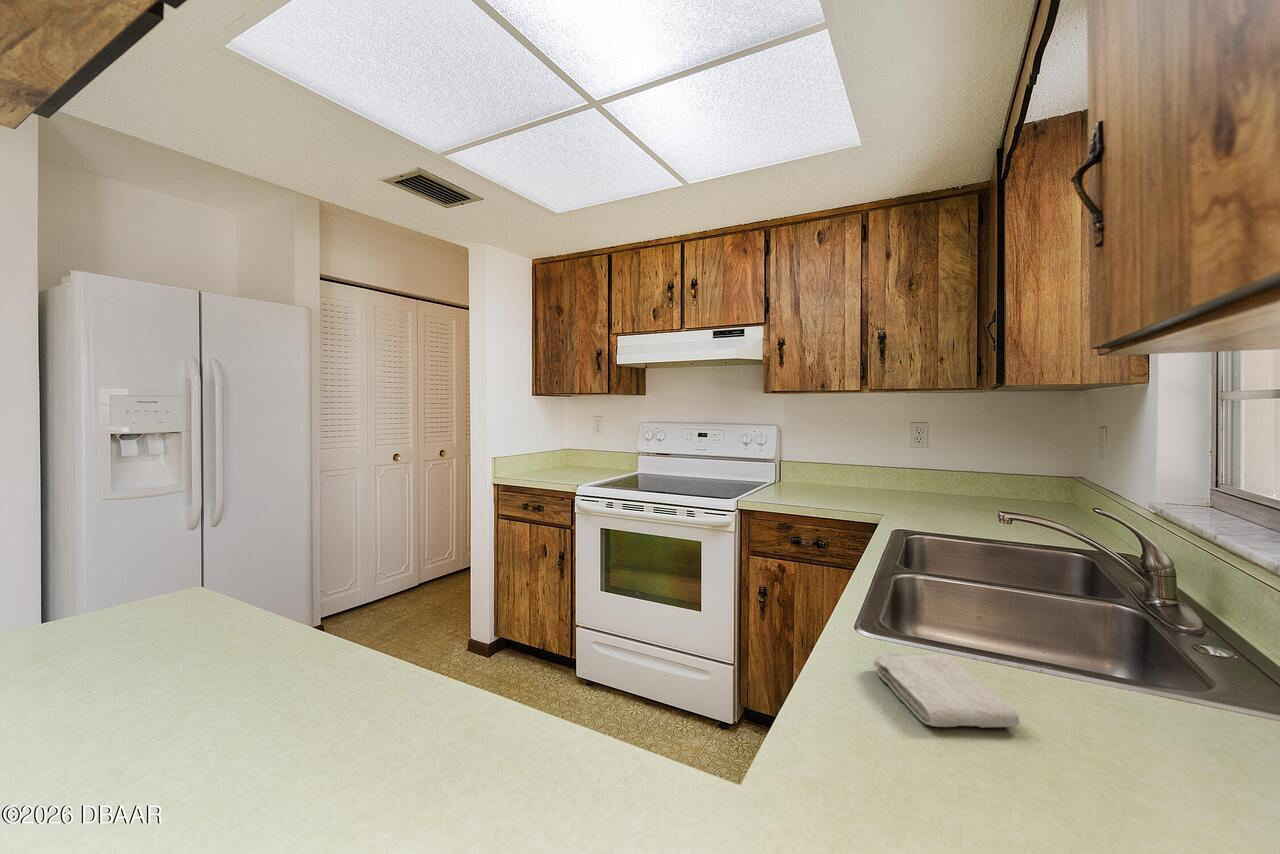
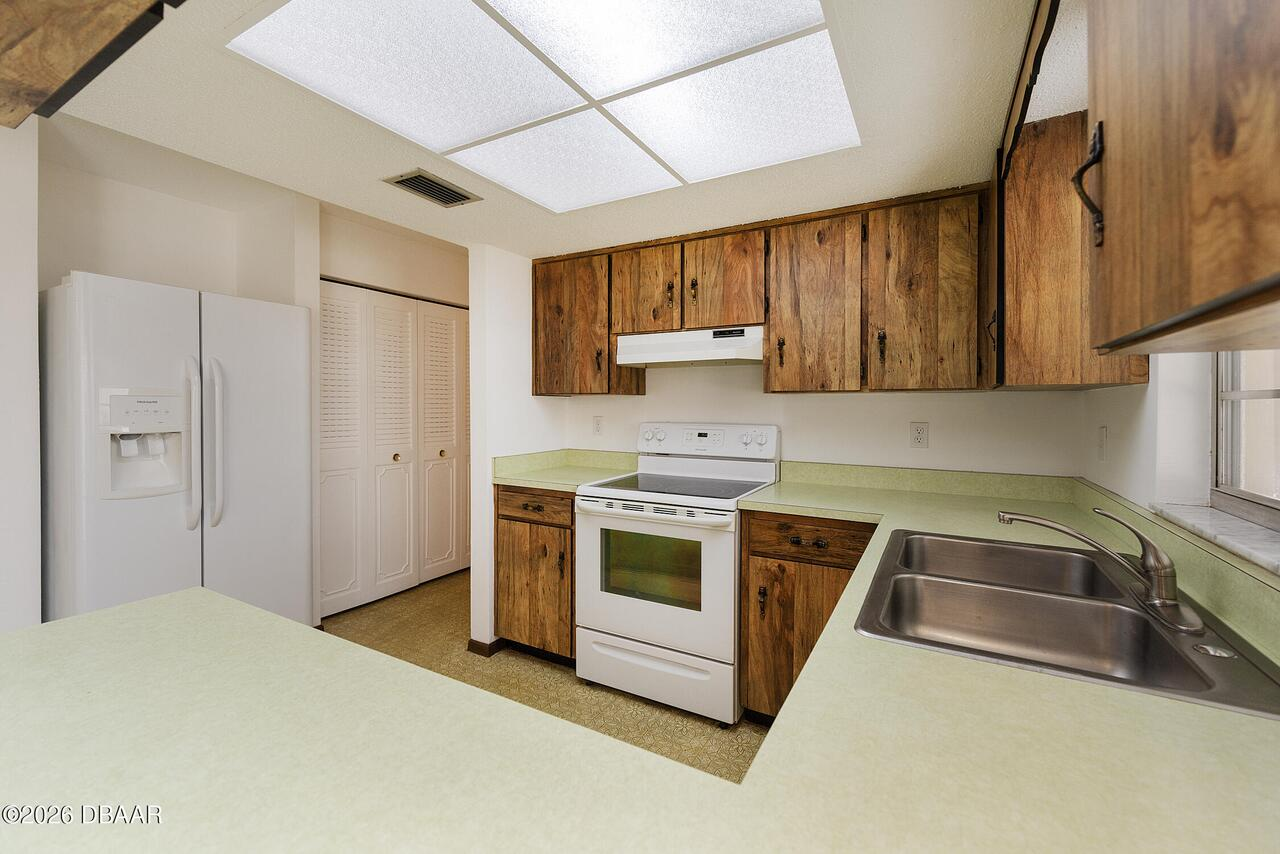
- washcloth [873,652,1021,729]
